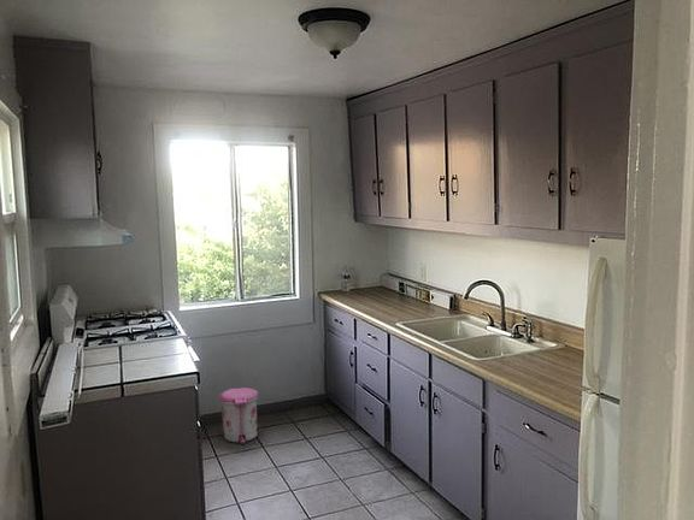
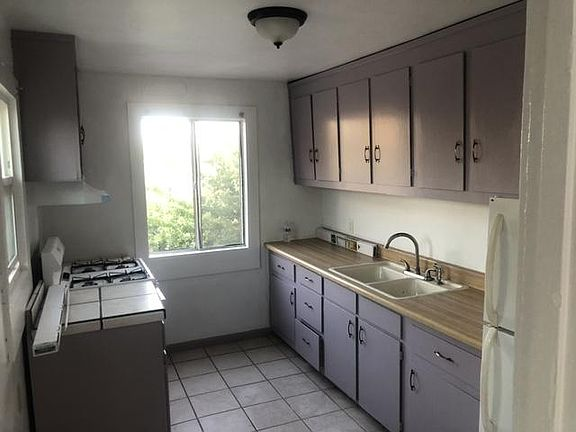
- trash can [218,386,259,445]
